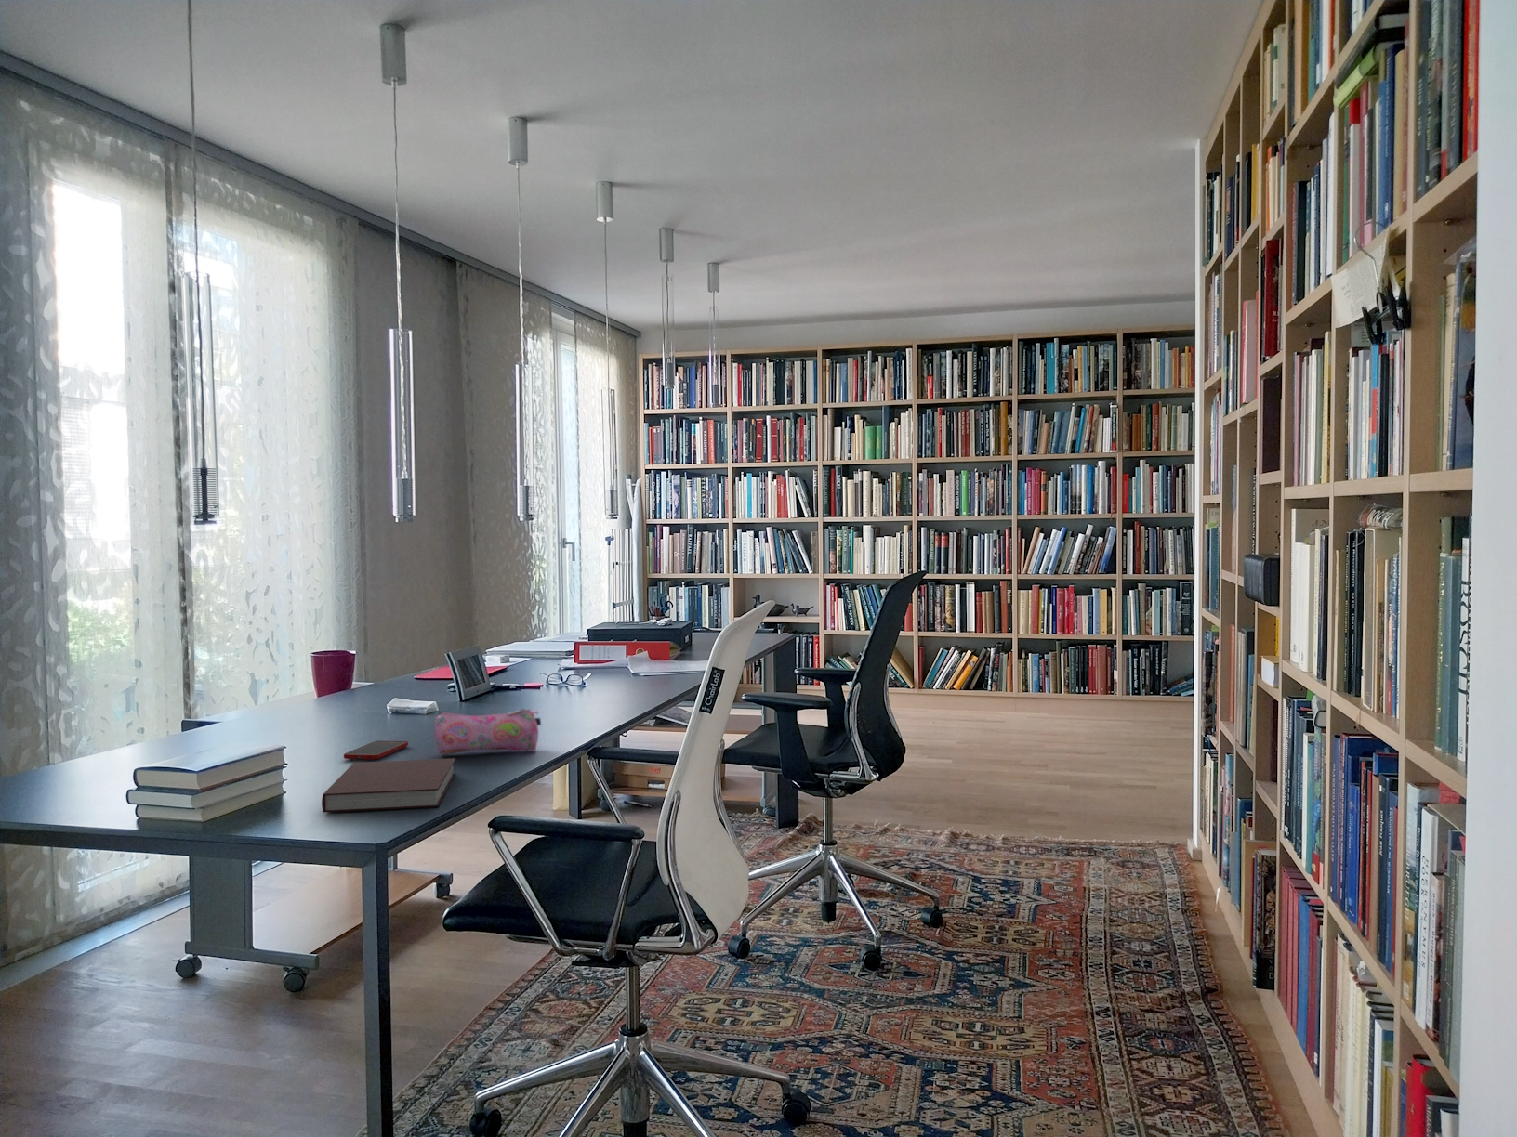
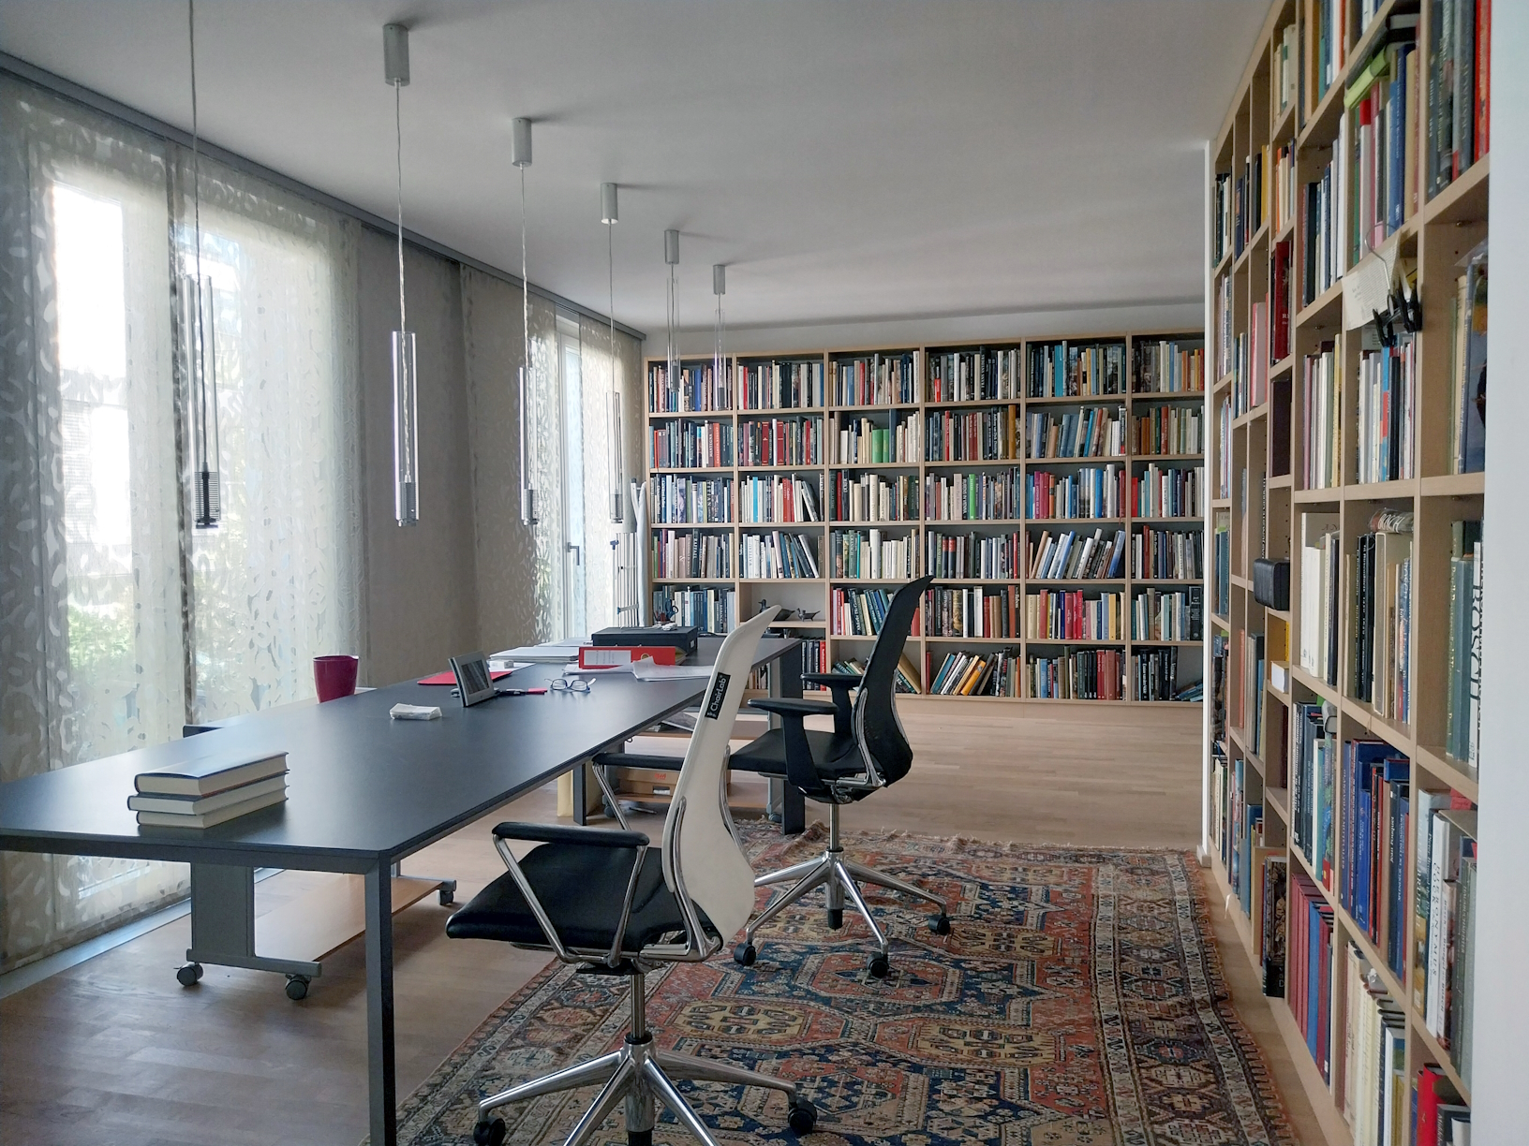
- cell phone [343,740,409,760]
- pencil case [434,708,542,756]
- notebook [320,758,456,813]
